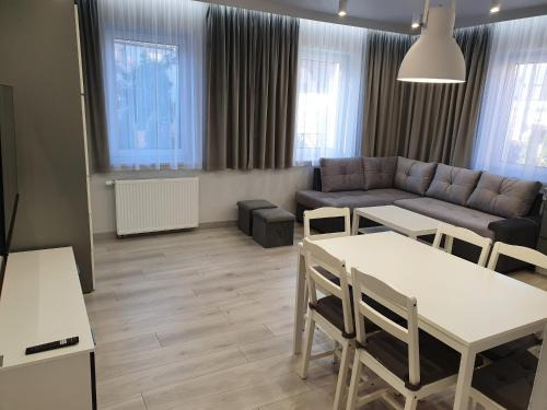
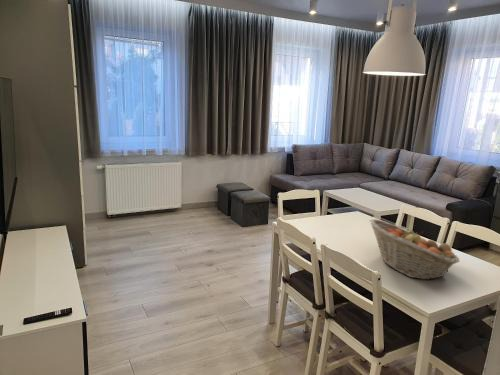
+ fruit basket [368,218,461,281]
